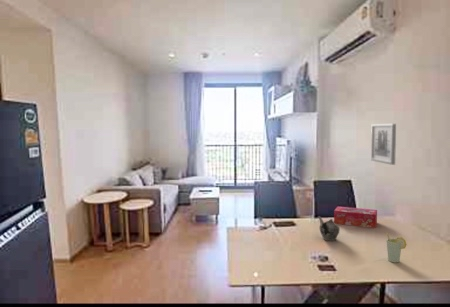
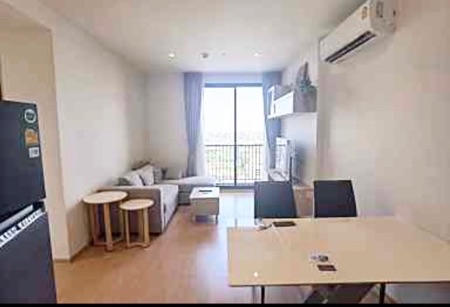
- teapot [317,215,341,242]
- wall art [370,123,397,166]
- cup [385,231,408,263]
- tissue box [333,206,378,229]
